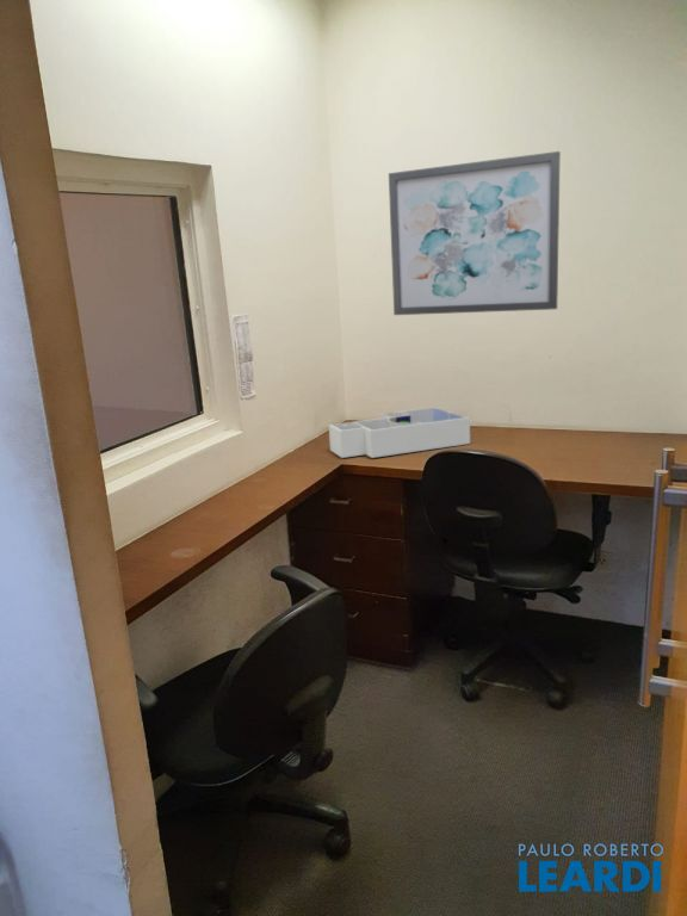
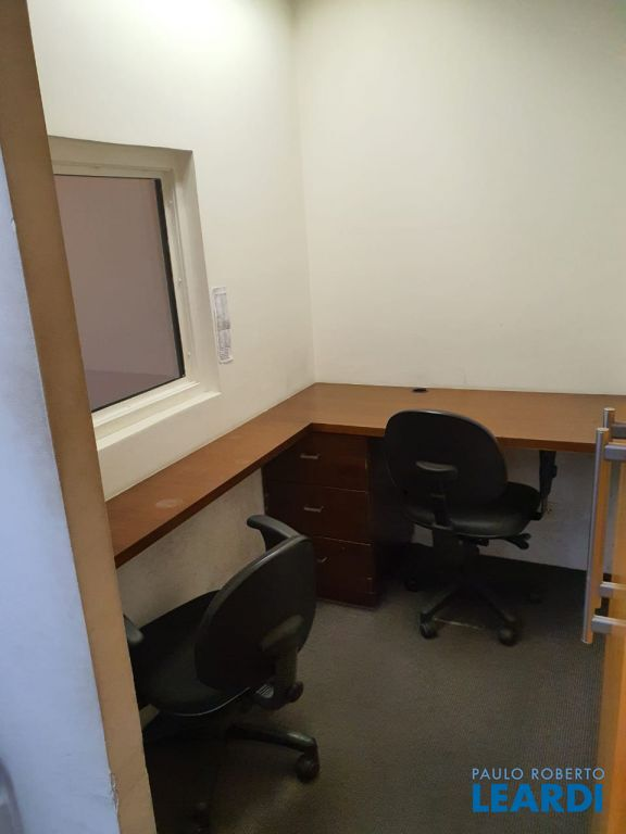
- wall art [388,150,562,316]
- desk organizer [328,406,471,459]
